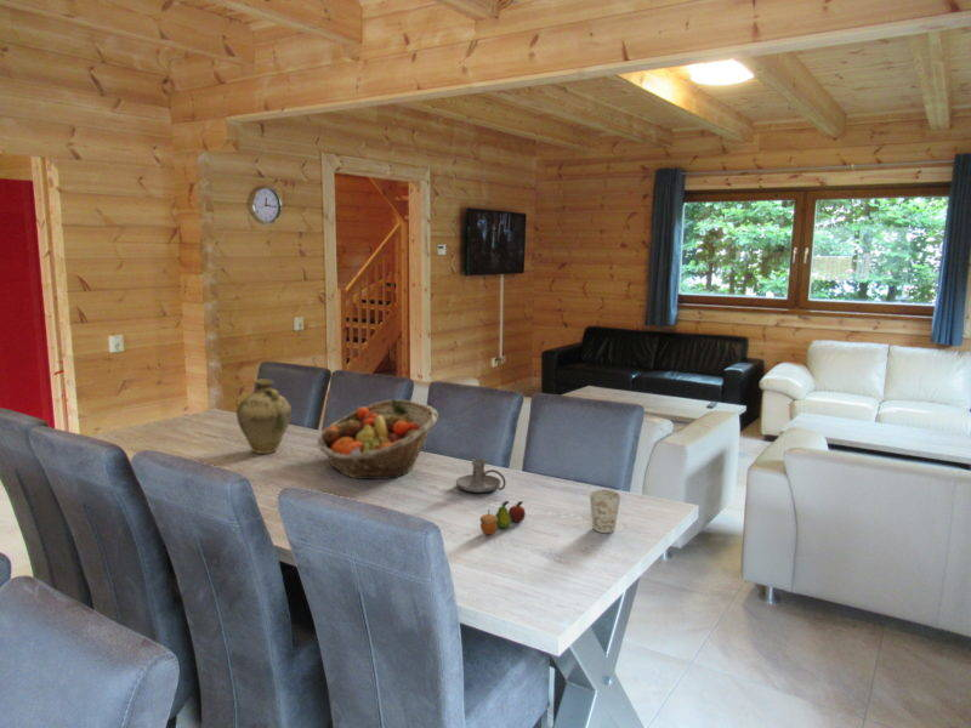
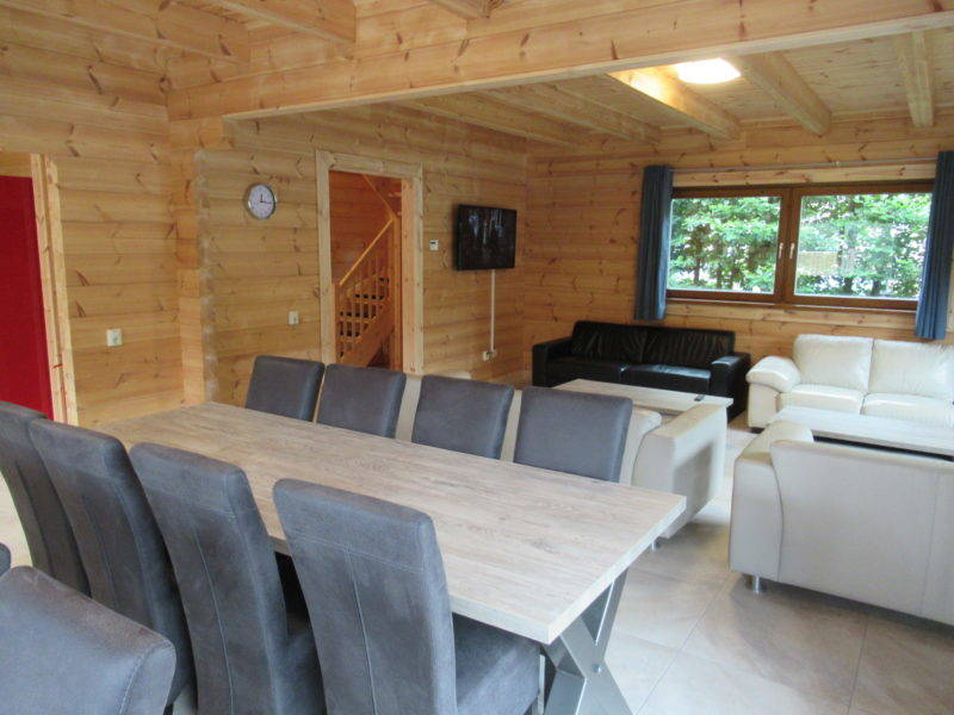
- candle holder [455,457,507,494]
- fruit basket [317,398,439,480]
- mug [589,489,621,534]
- jug [235,377,293,455]
- fruit [479,500,527,536]
